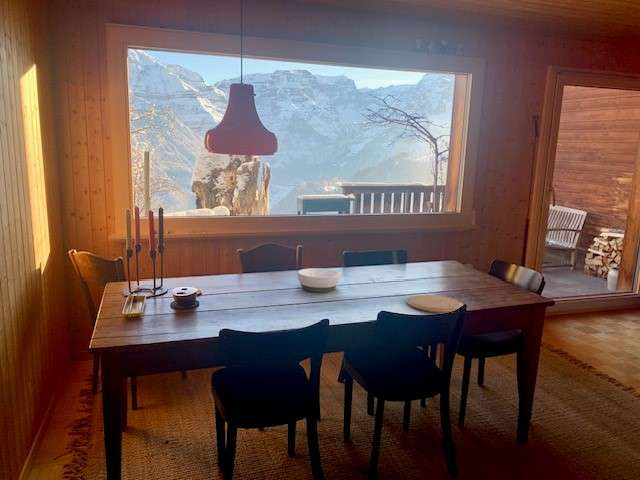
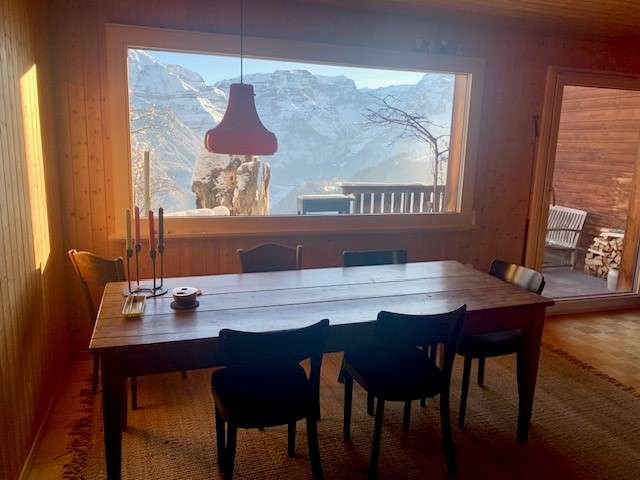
- bowl [297,267,342,293]
- plate [405,294,464,314]
